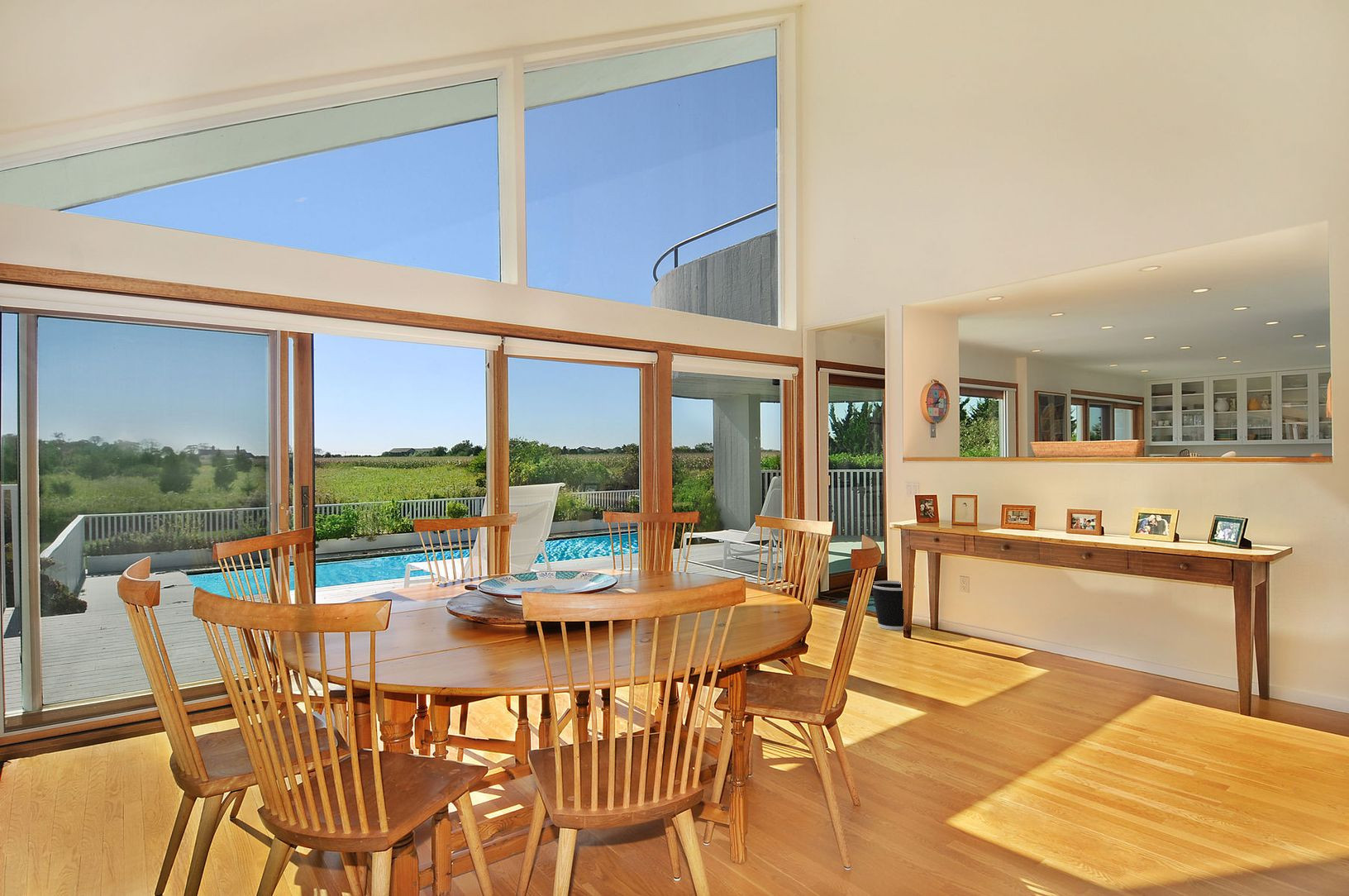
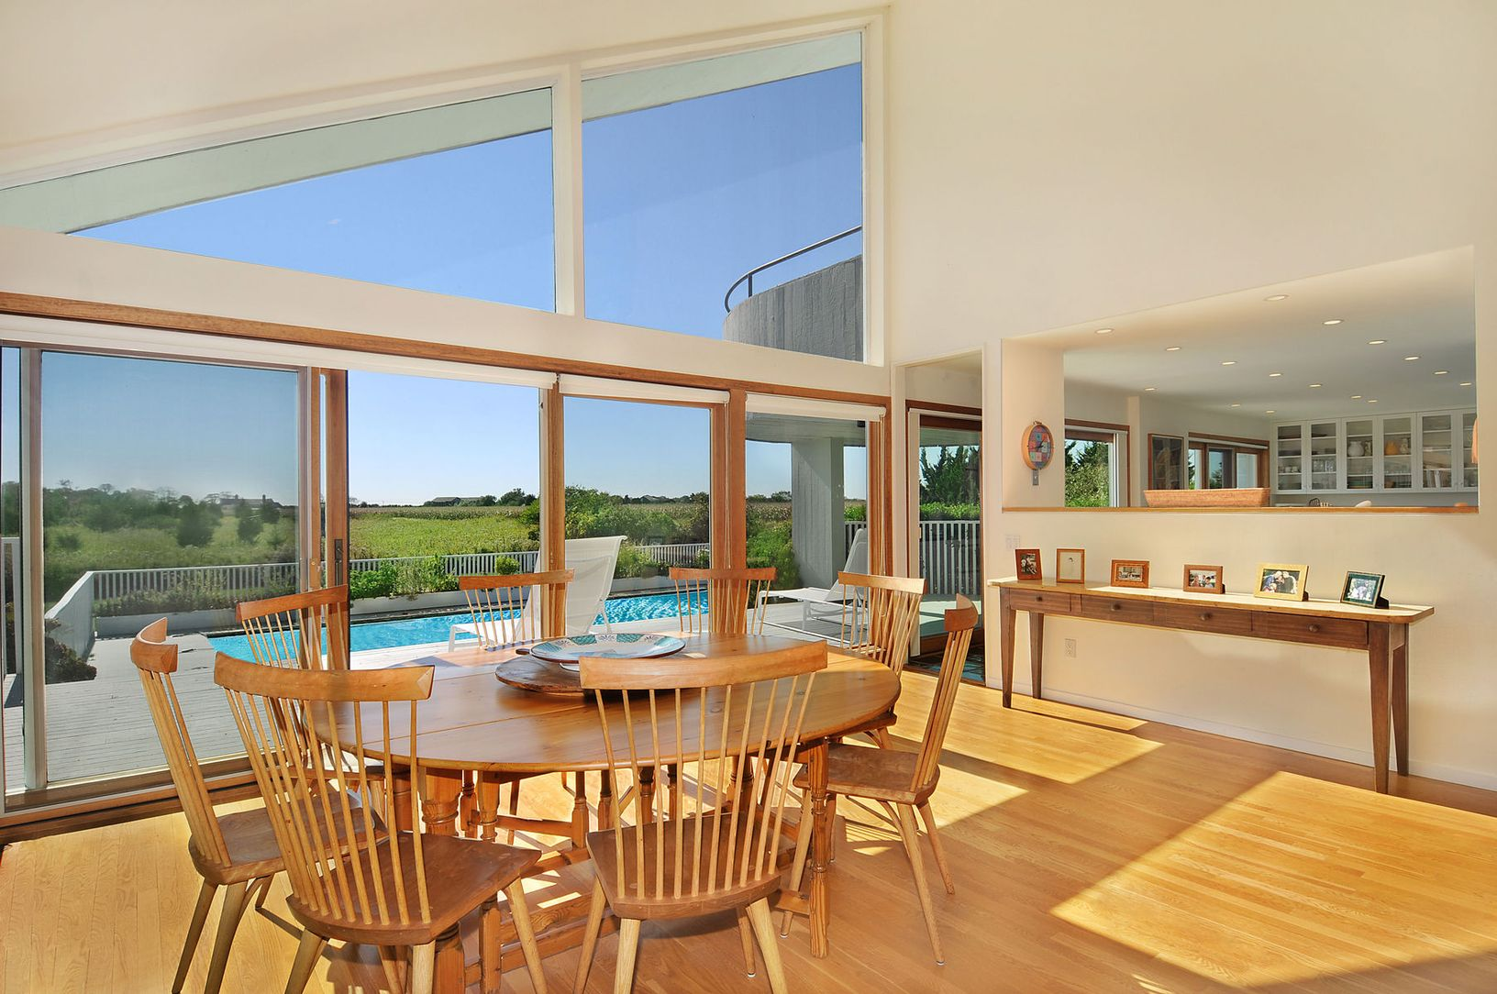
- wastebasket [871,580,916,631]
